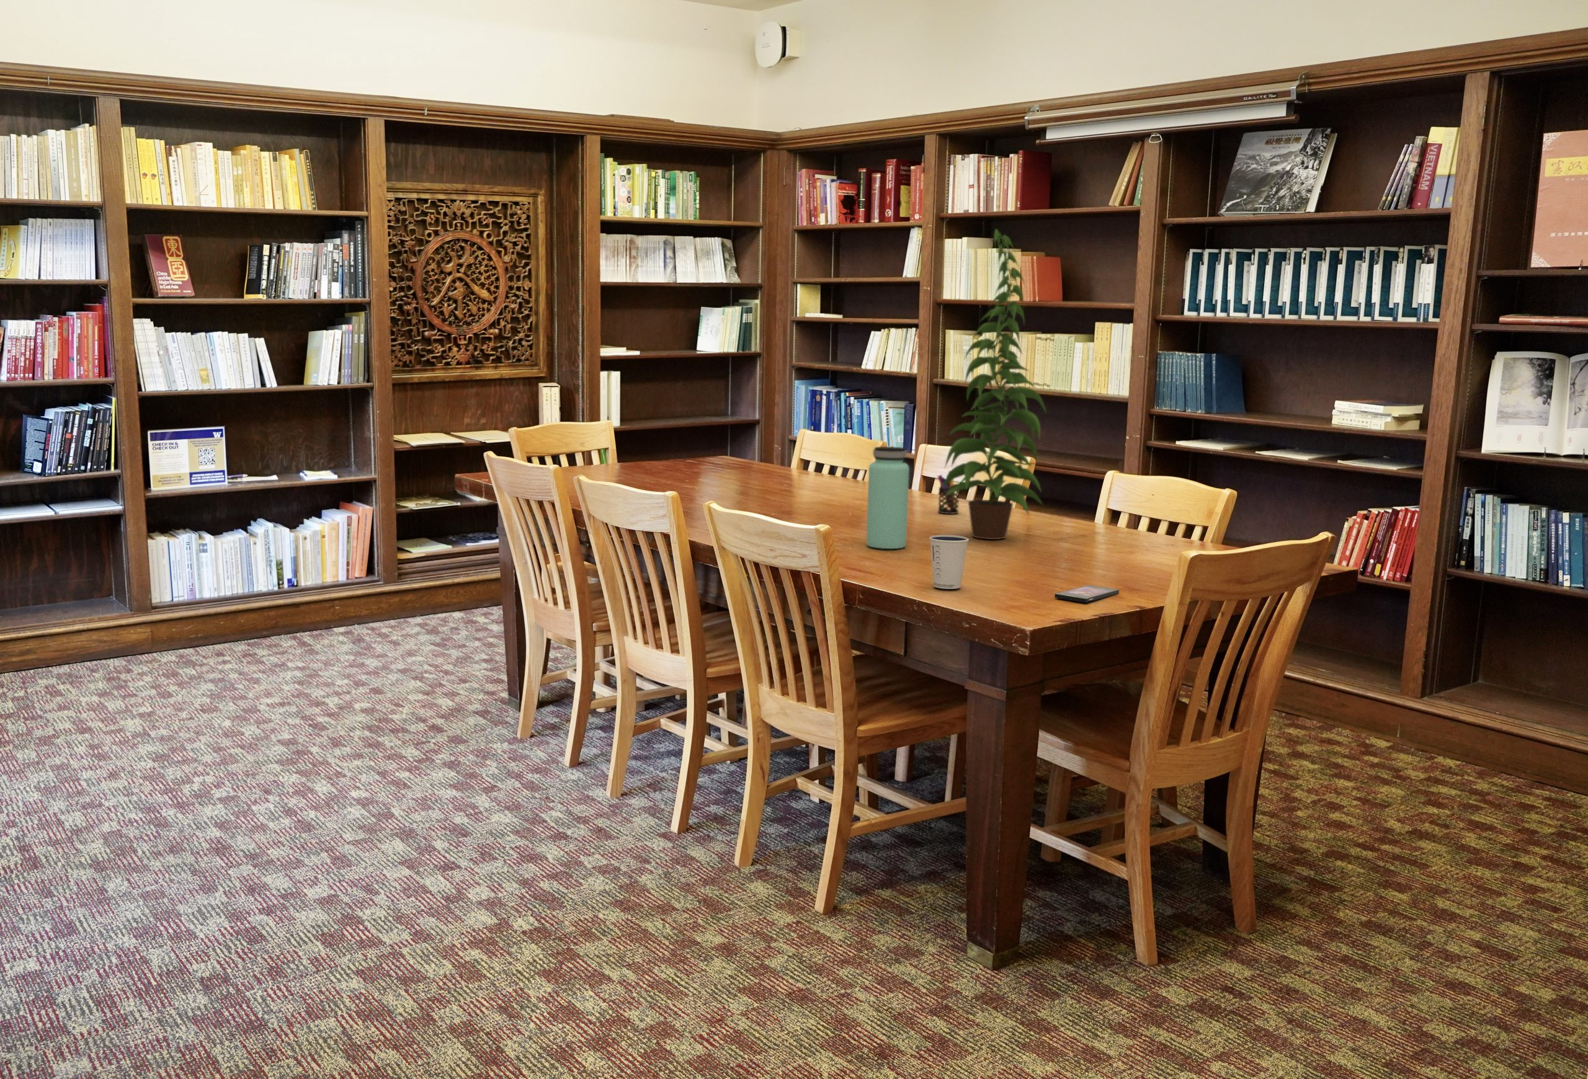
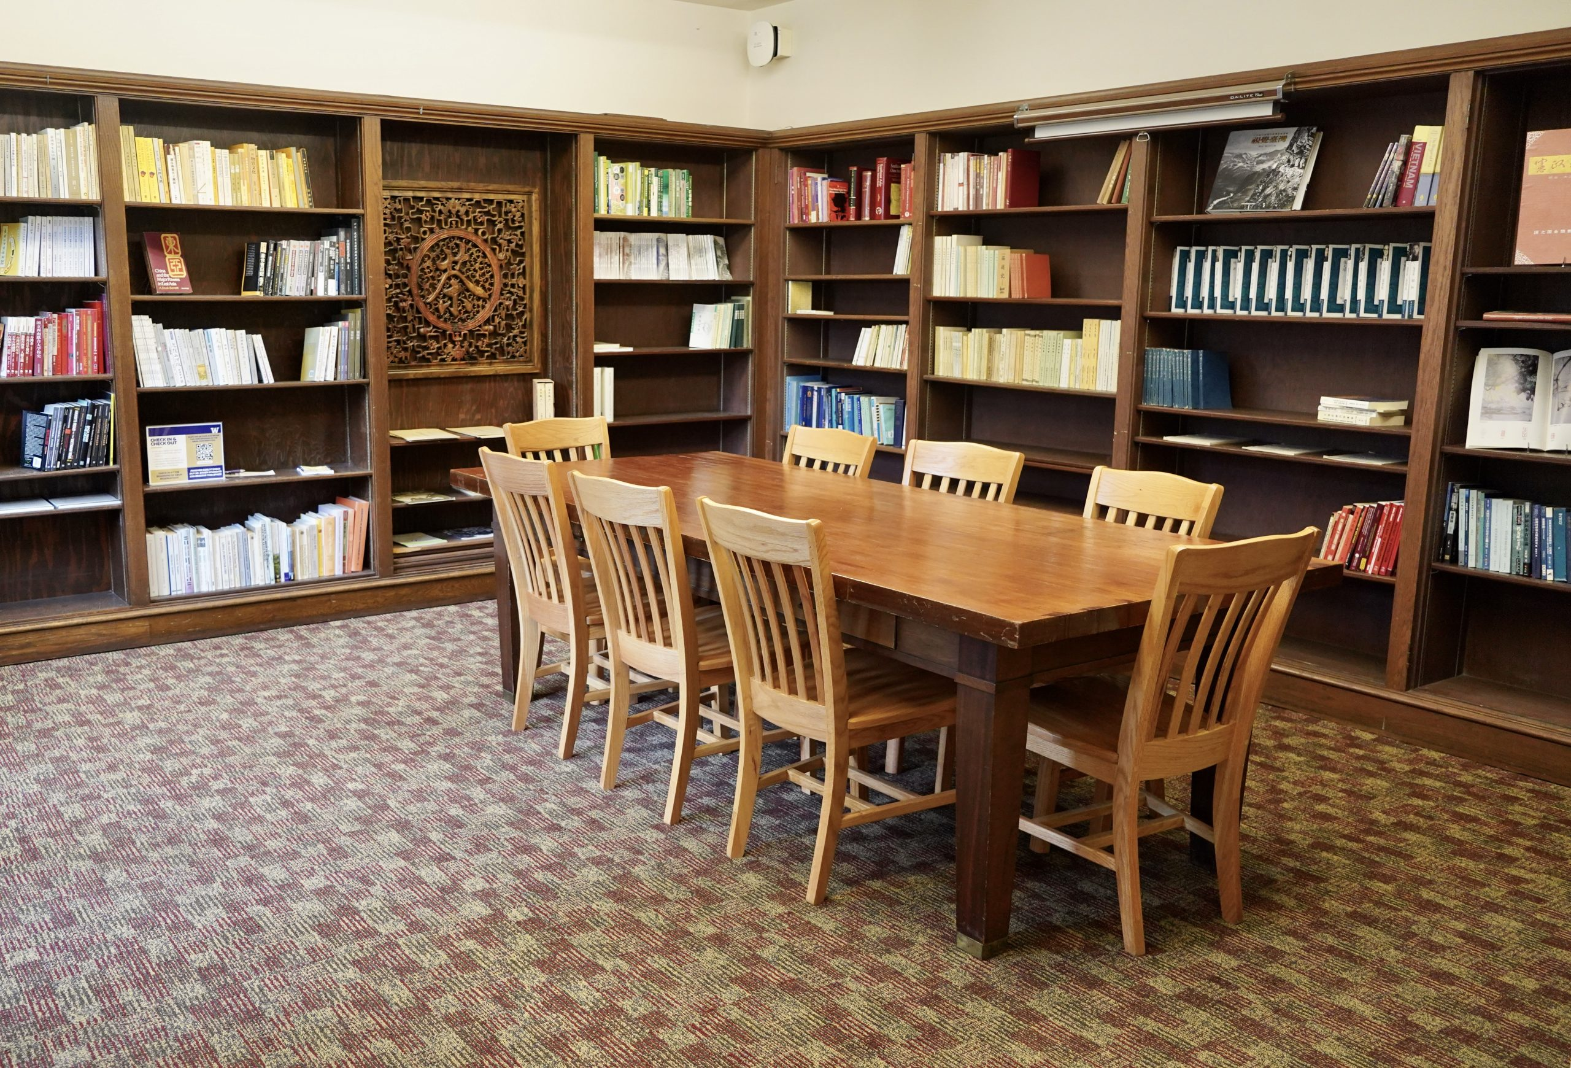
- plant [941,228,1048,541]
- smartphone [1054,584,1119,603]
- dixie cup [929,535,970,590]
- pen holder [936,470,965,514]
- bottle [866,446,910,549]
